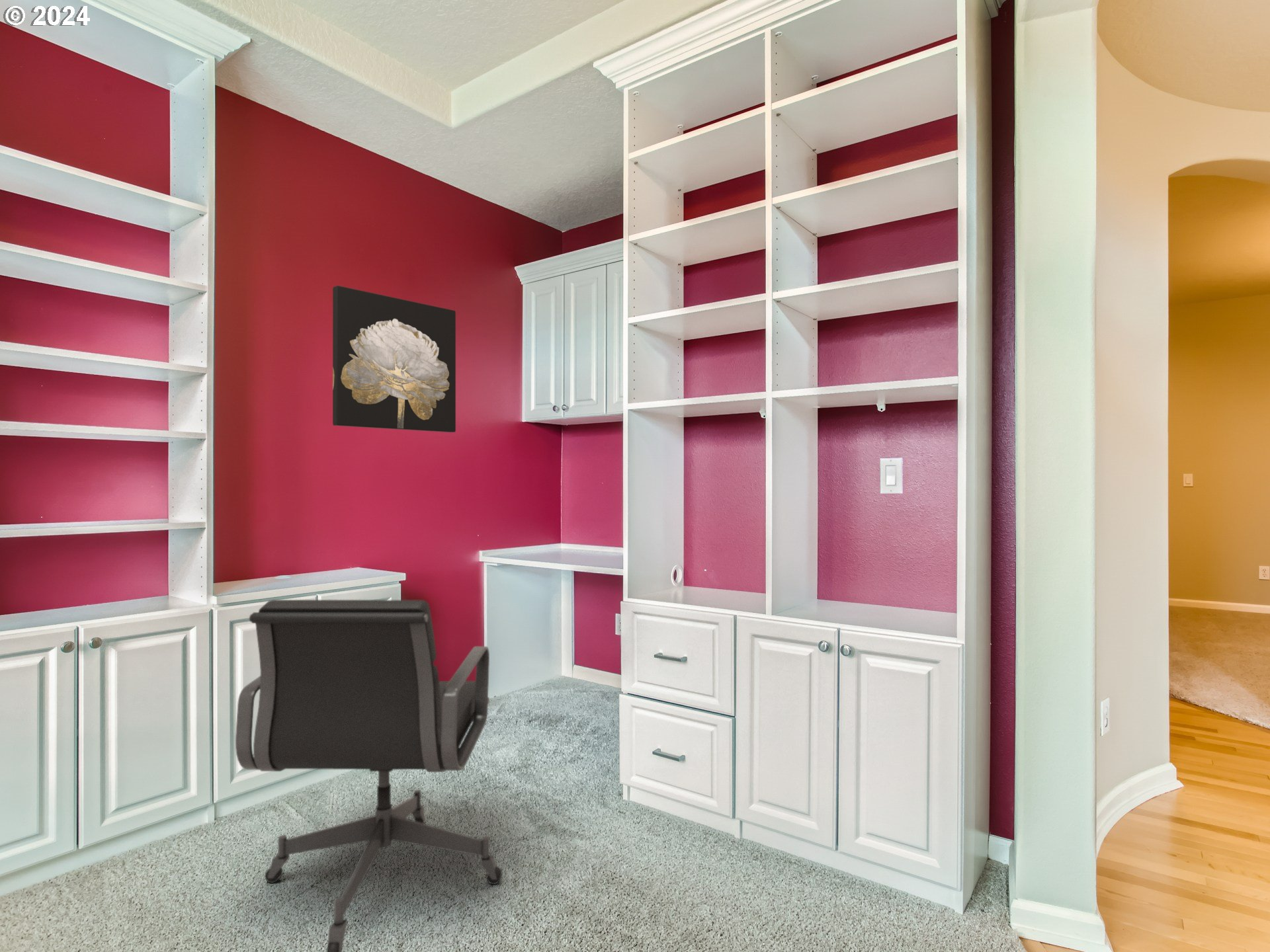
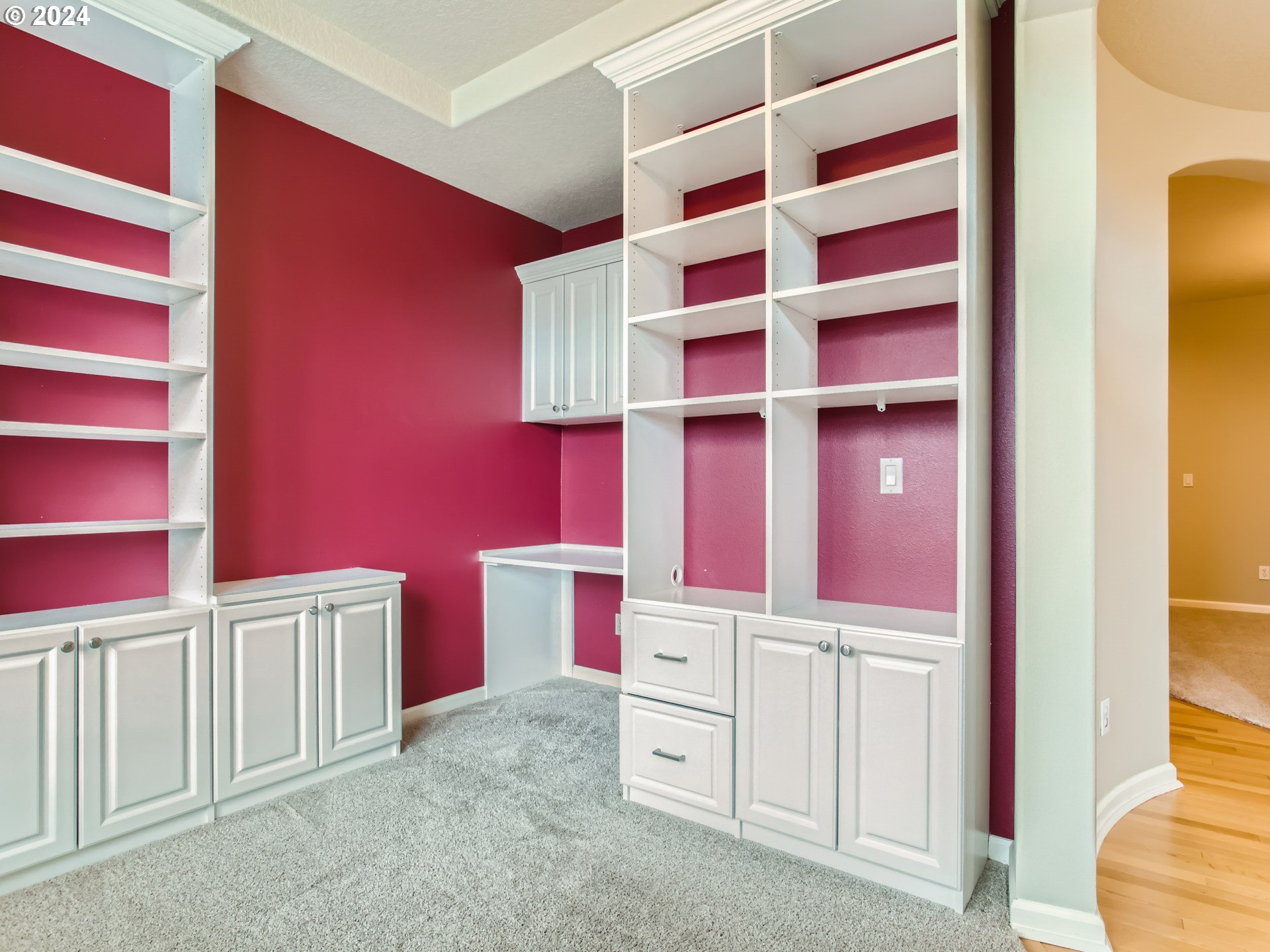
- wall art [332,285,456,433]
- office chair [235,599,503,952]
